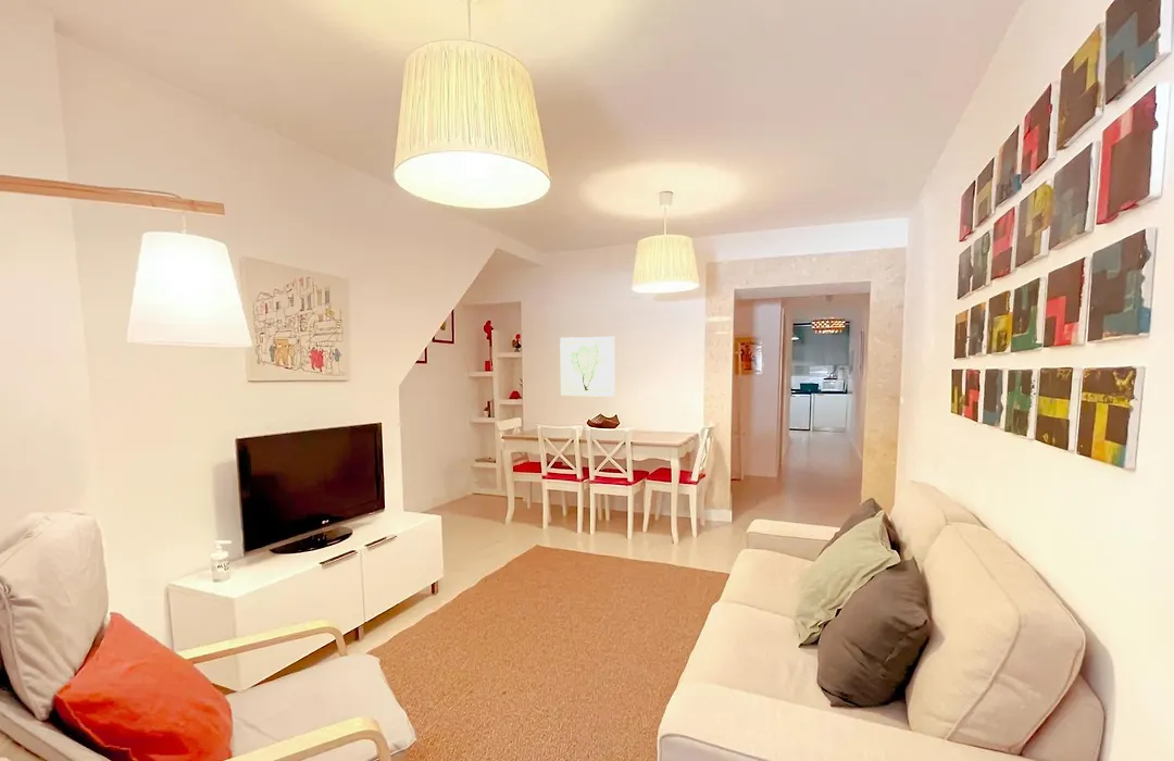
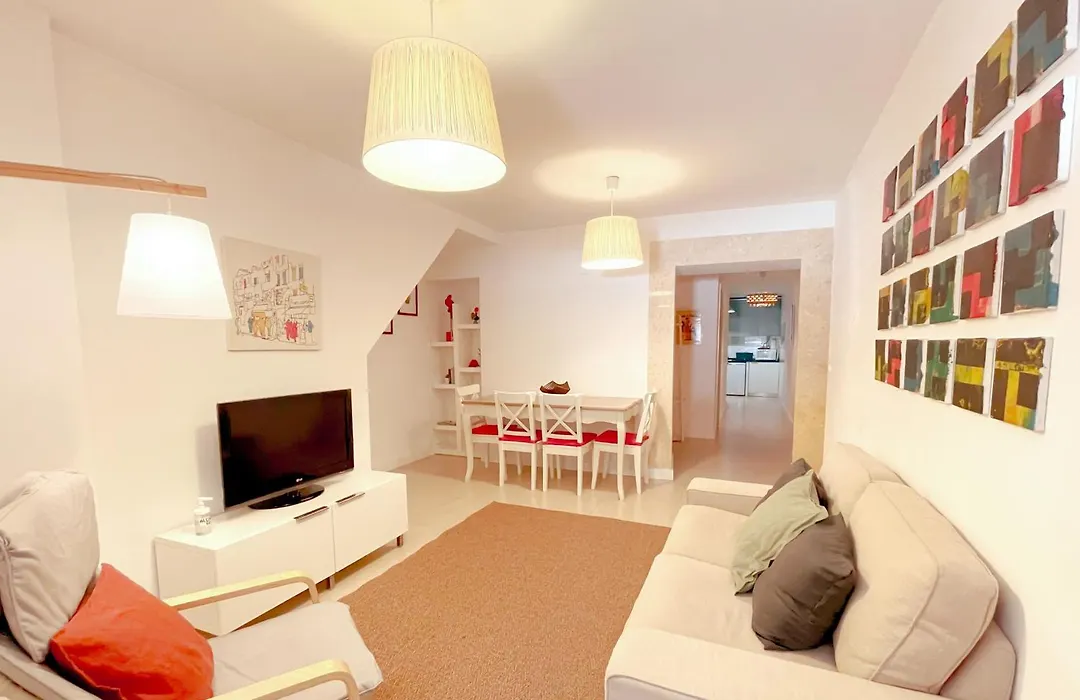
- wall art [559,336,616,398]
